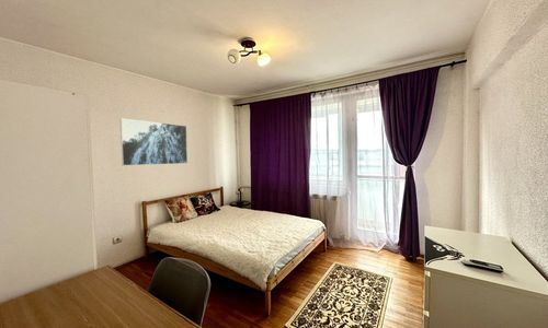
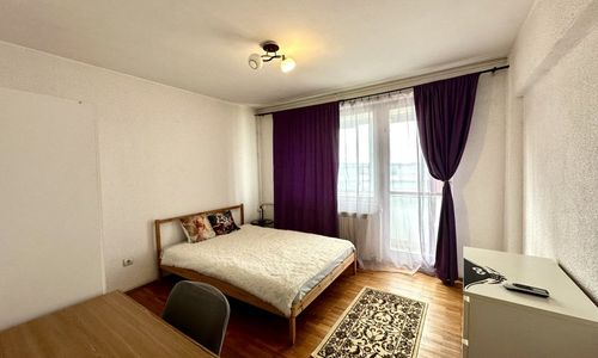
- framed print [119,117,189,166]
